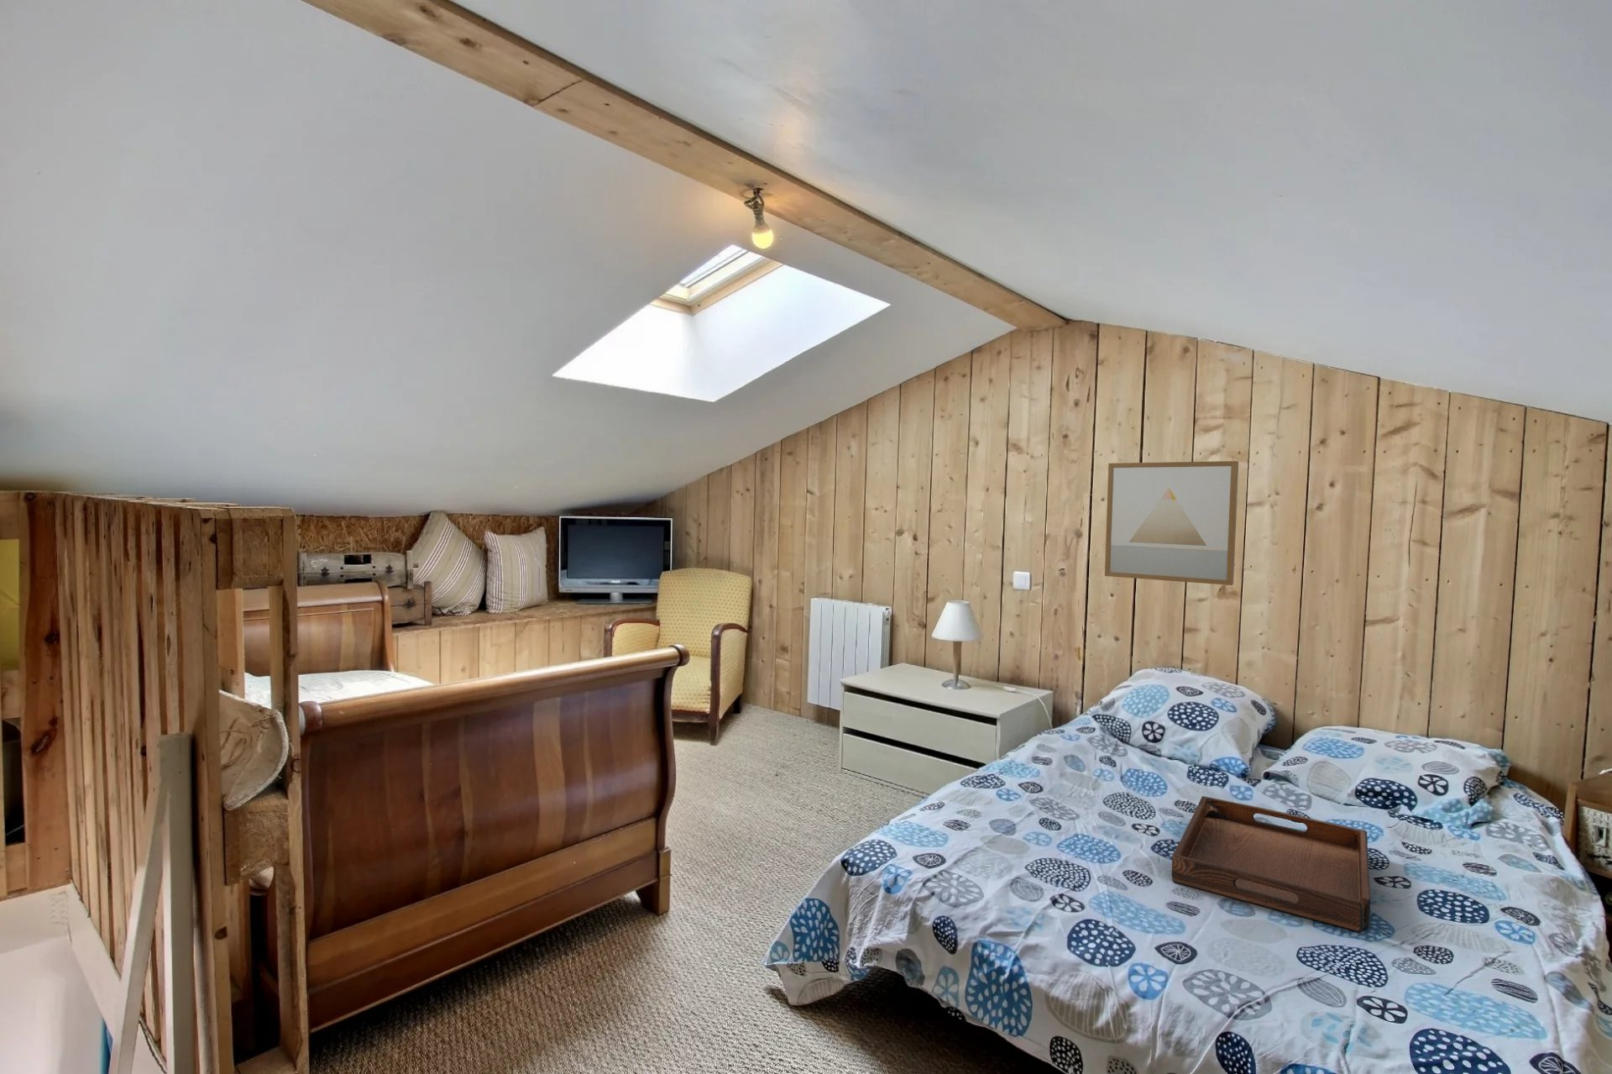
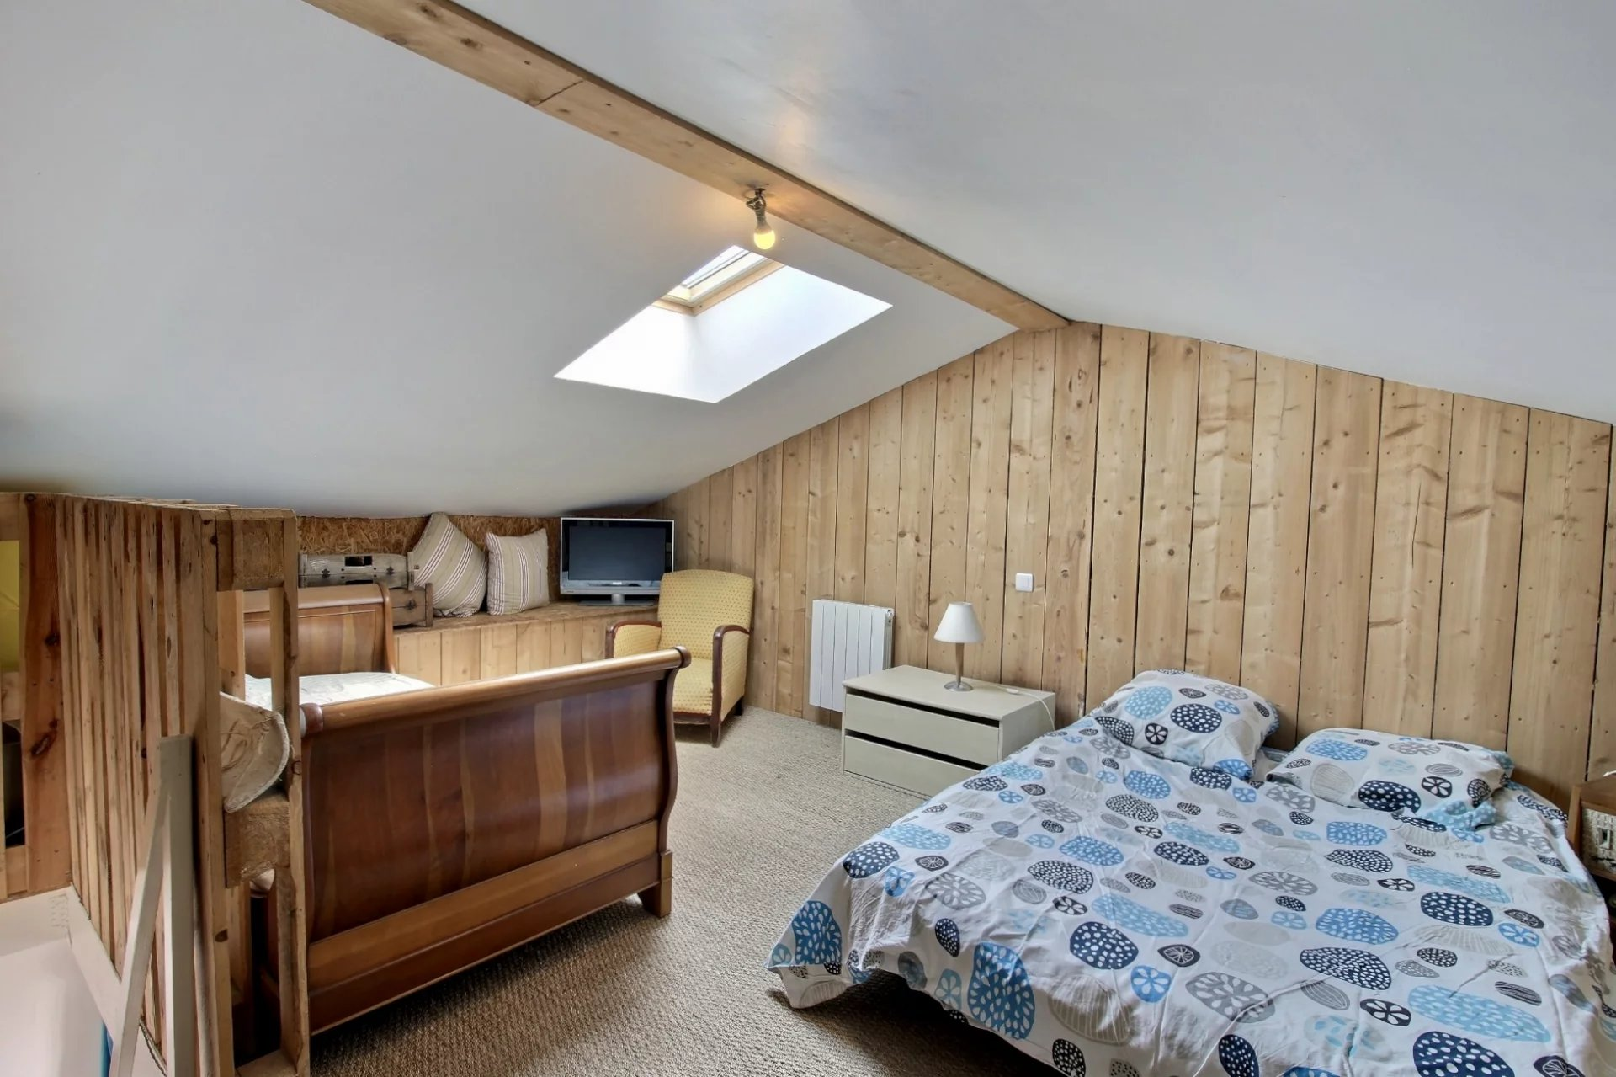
- wall art [1104,460,1239,586]
- serving tray [1171,795,1371,933]
